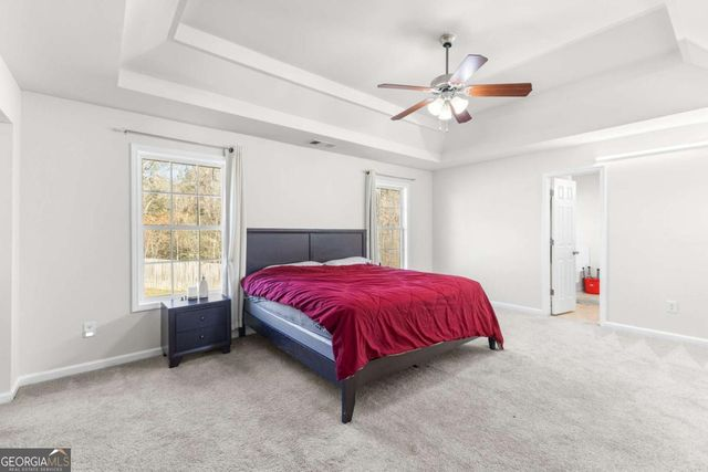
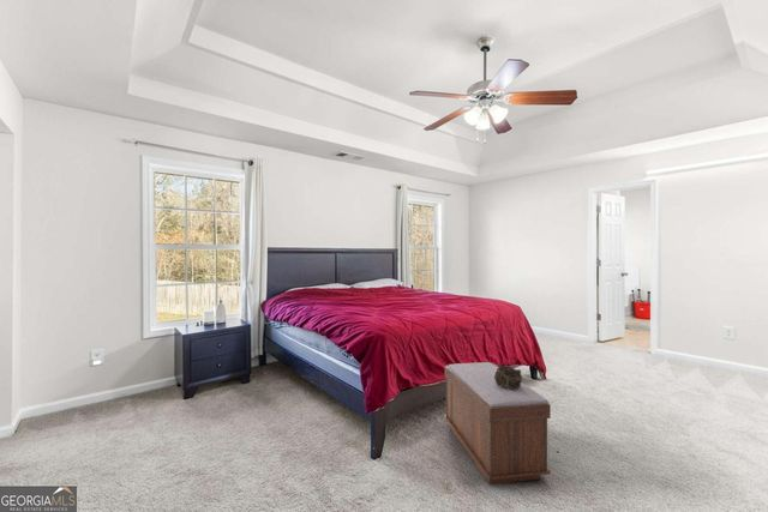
+ bench [443,361,552,486]
+ decorative box [494,363,523,390]
